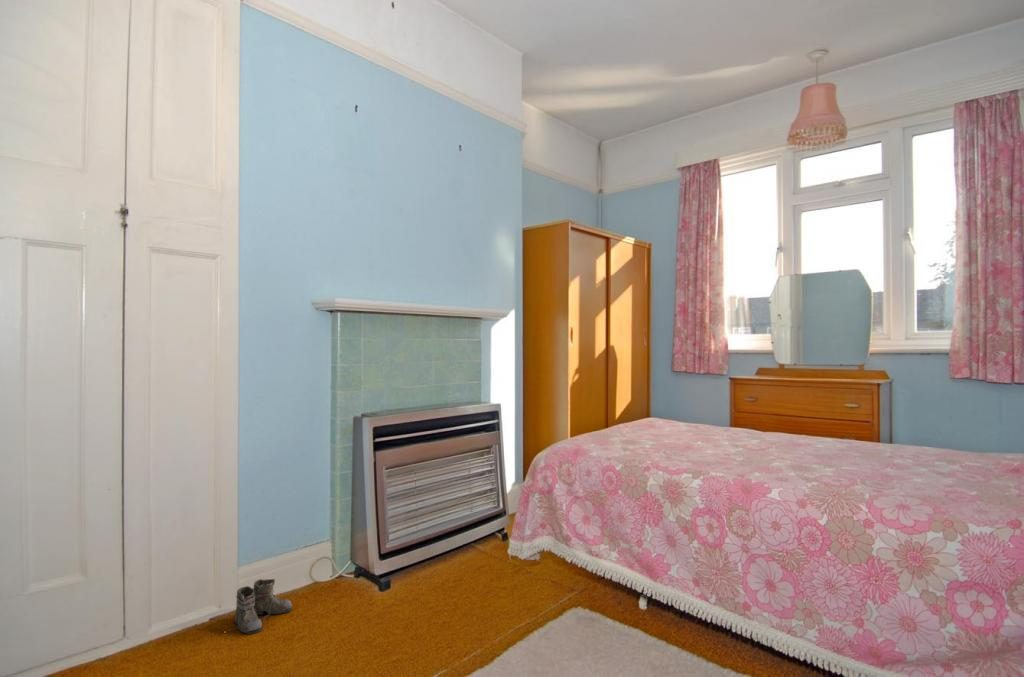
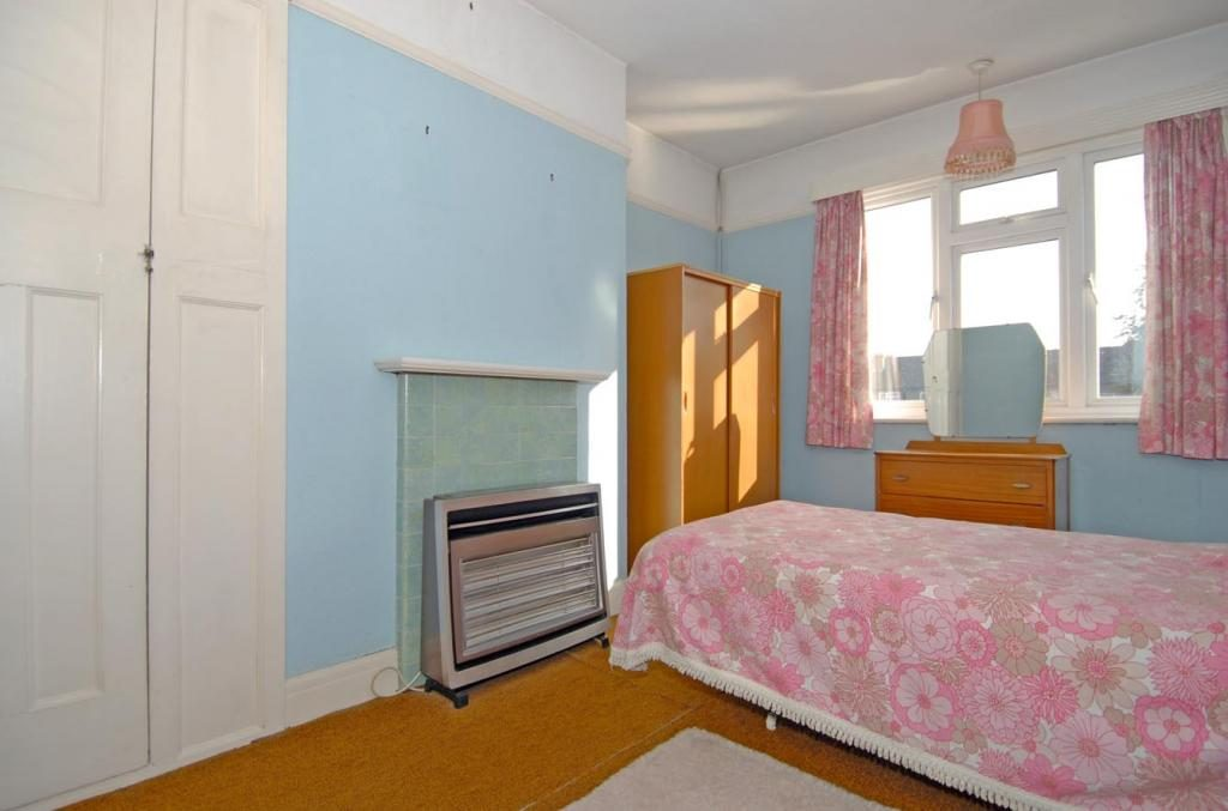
- boots [227,578,293,635]
